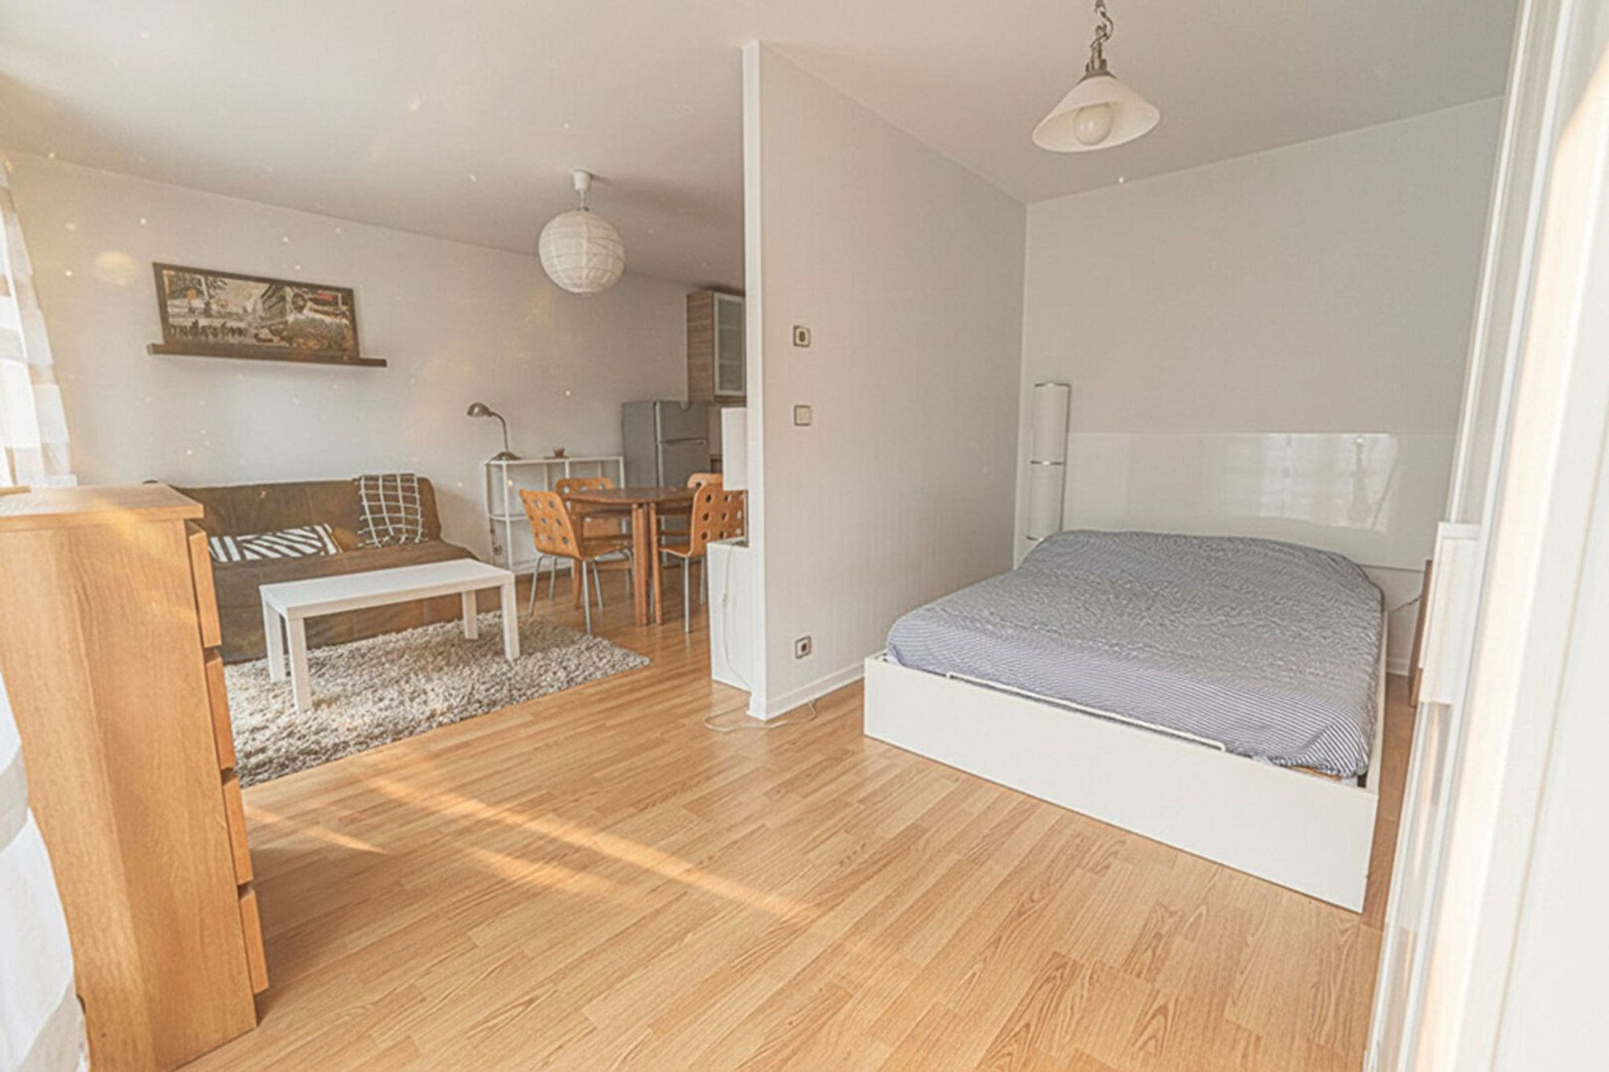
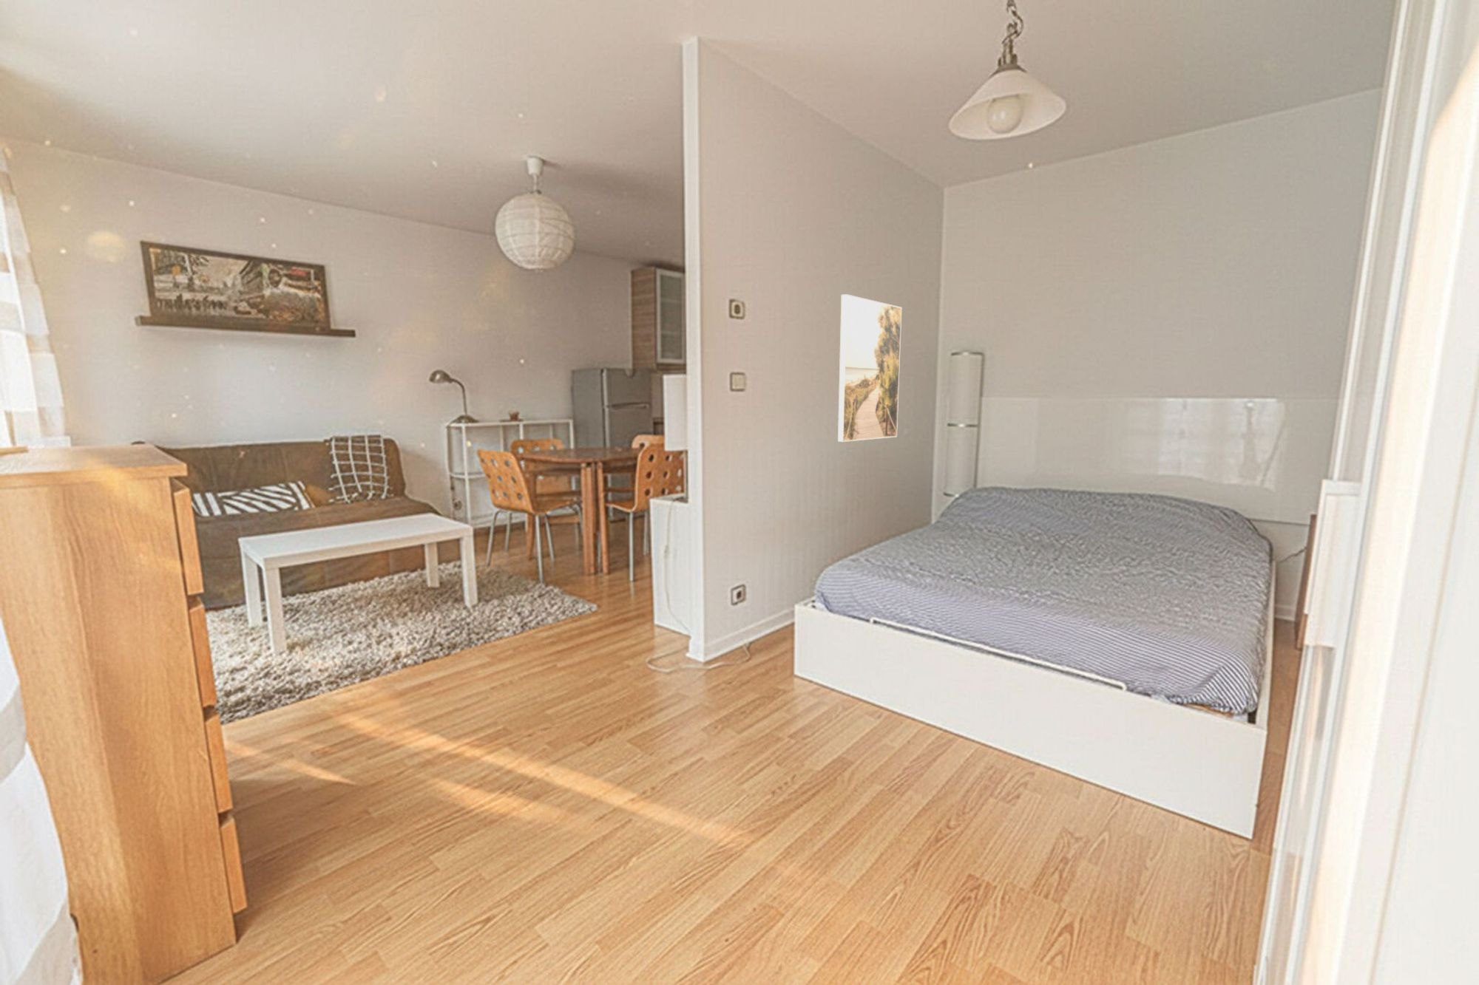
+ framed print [837,294,902,443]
